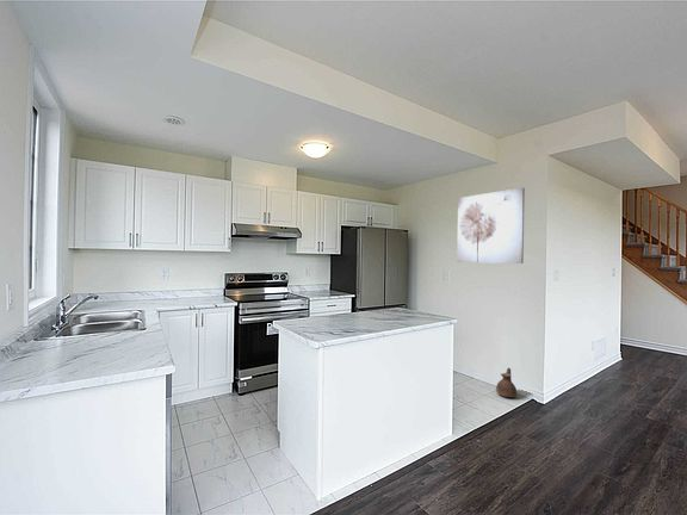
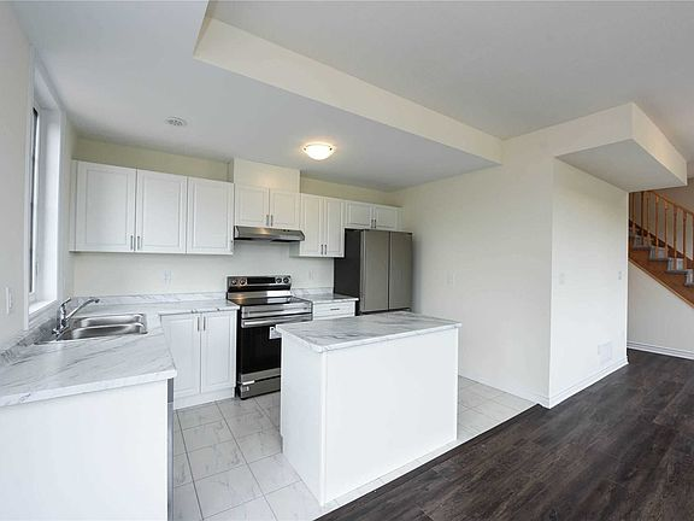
- wall art [456,186,526,265]
- ceramic jug [495,367,518,398]
